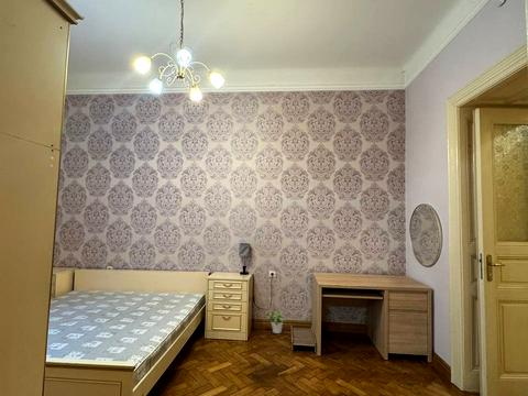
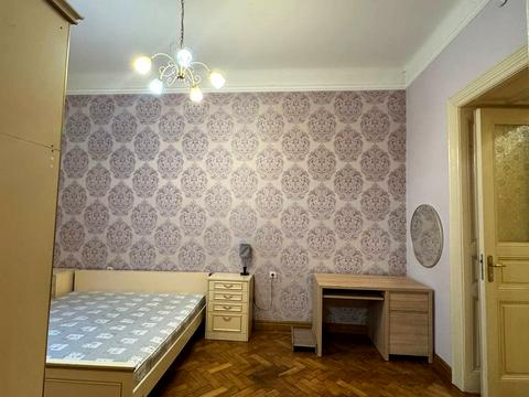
- potted plant [265,309,286,334]
